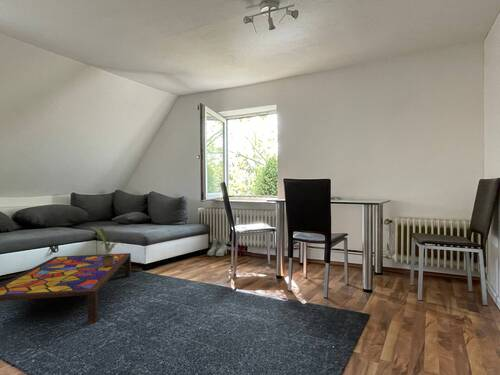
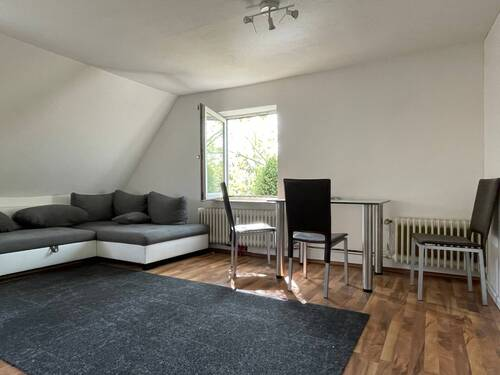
- boots [206,237,228,257]
- potted plant [89,226,123,268]
- coffee table [0,252,132,324]
